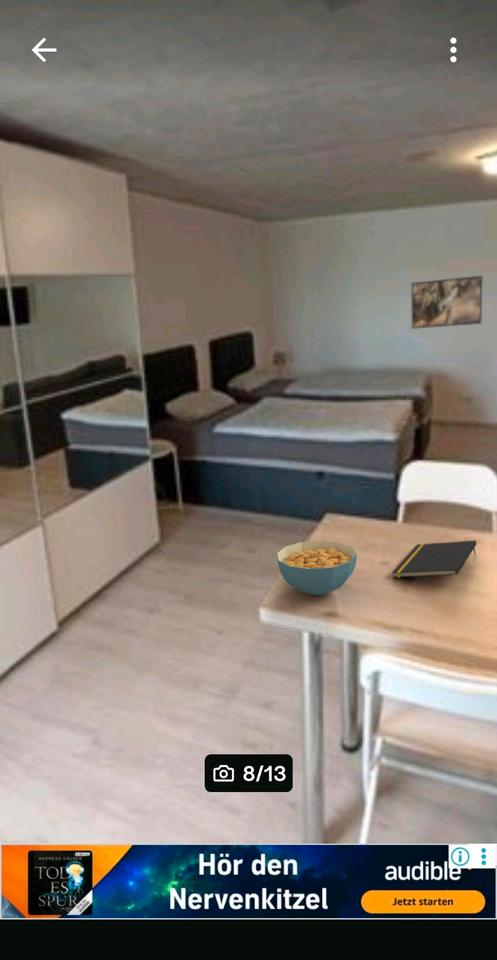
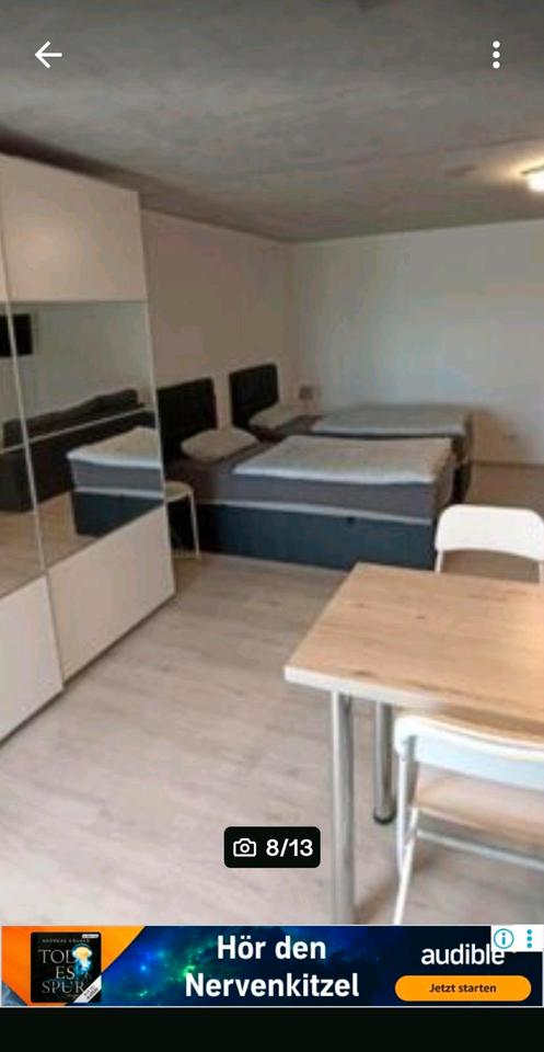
- notepad [391,539,478,579]
- cereal bowl [275,540,358,596]
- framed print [411,275,483,330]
